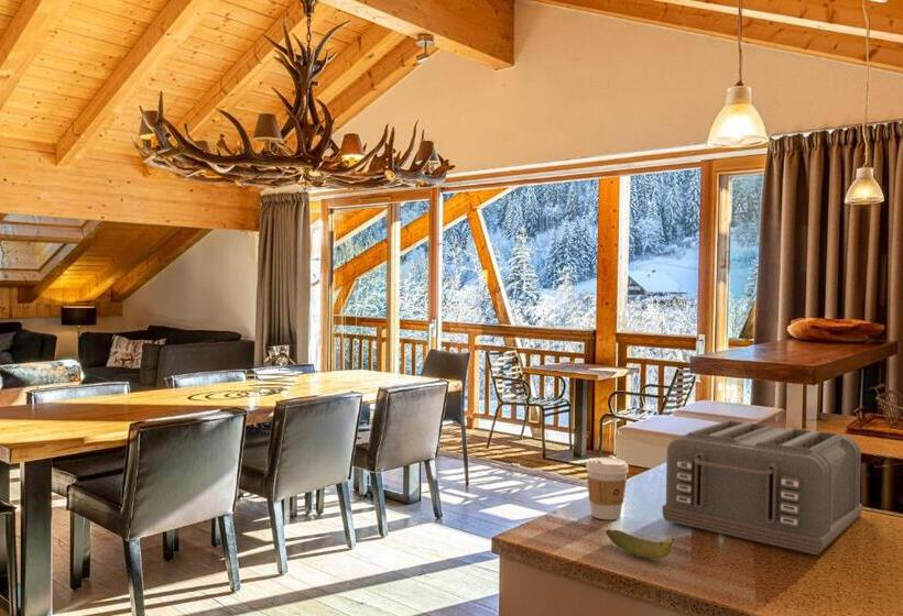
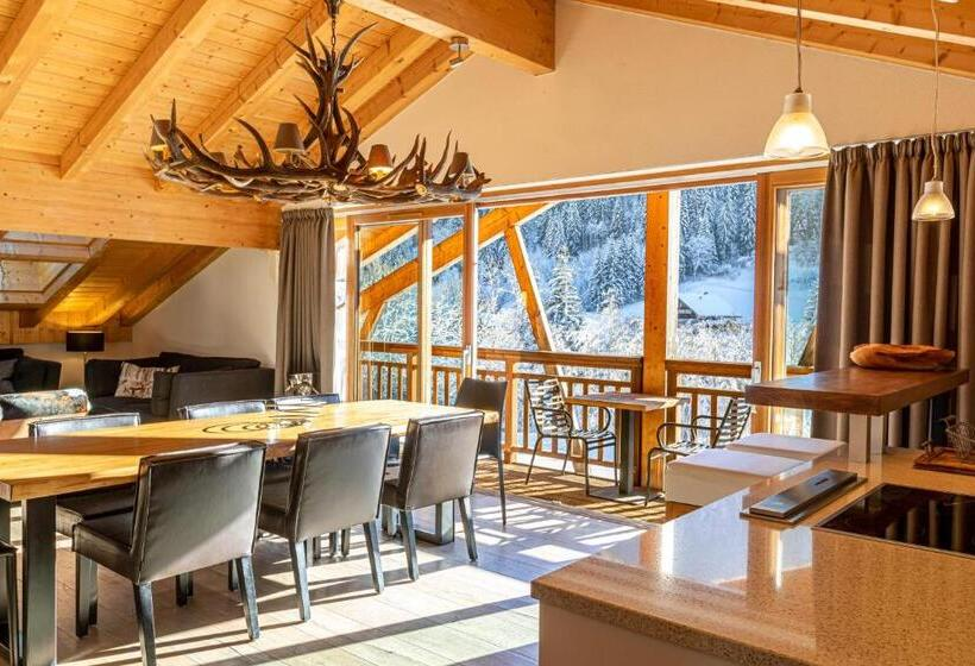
- banana [605,529,675,560]
- coffee cup [585,457,630,520]
- toaster [661,419,863,556]
